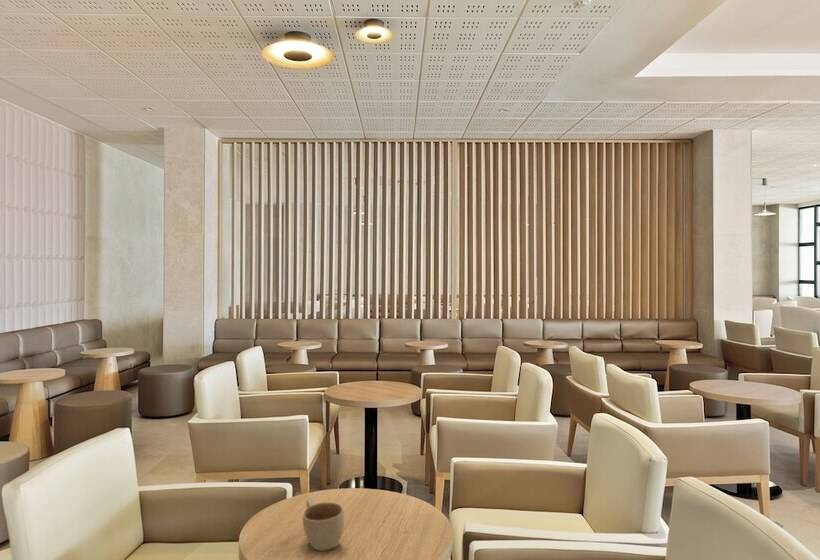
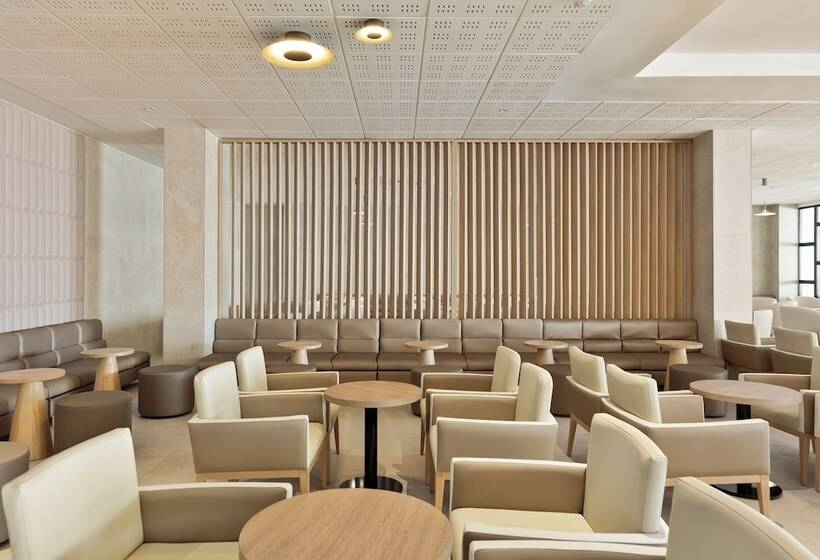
- cup [302,496,345,552]
